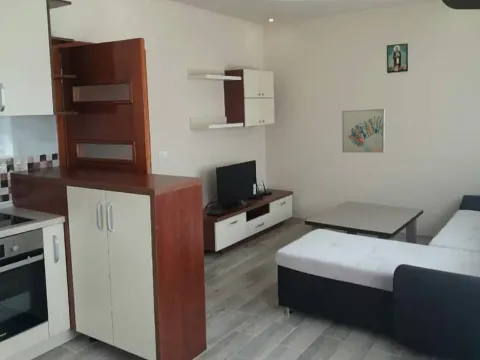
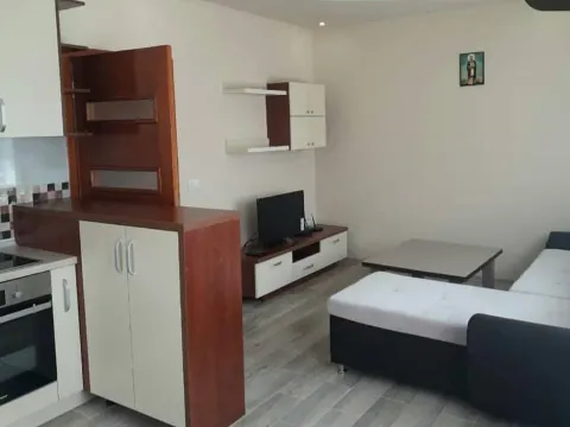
- wall art [341,108,386,154]
